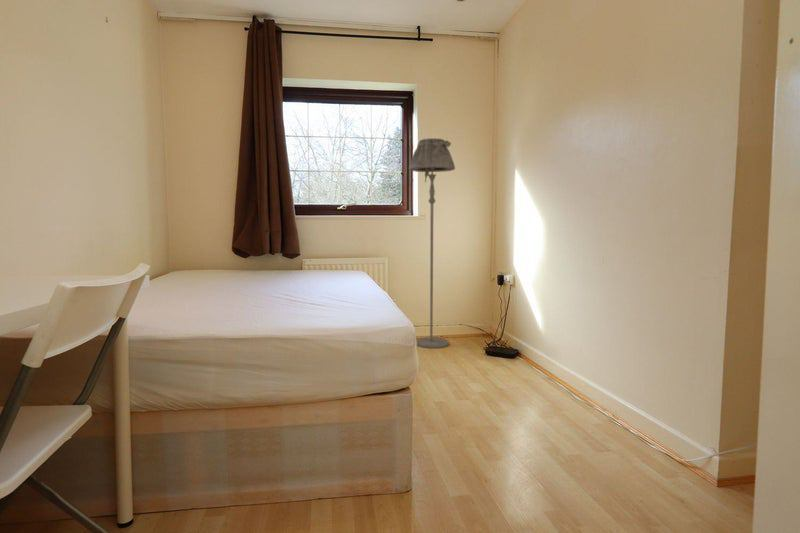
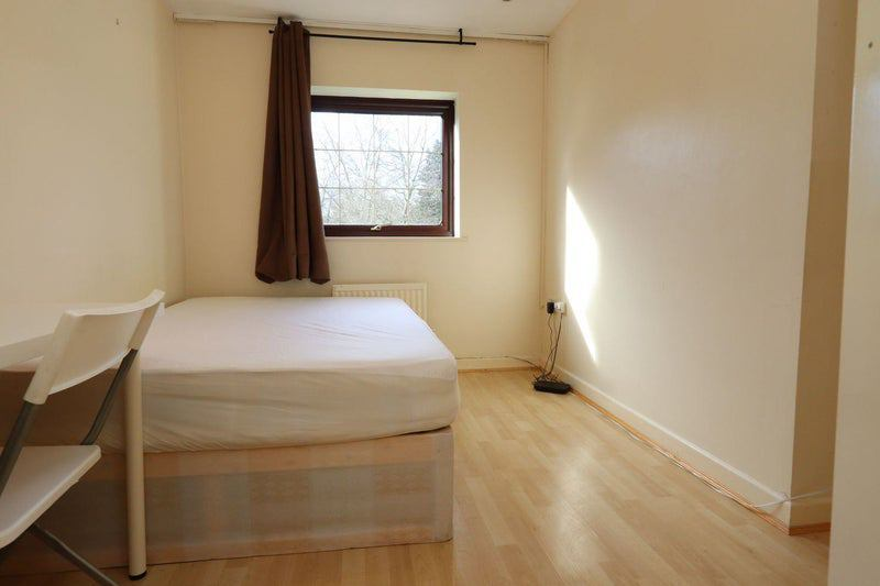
- floor lamp [408,137,456,349]
